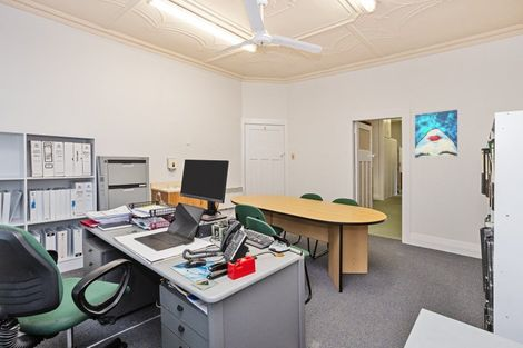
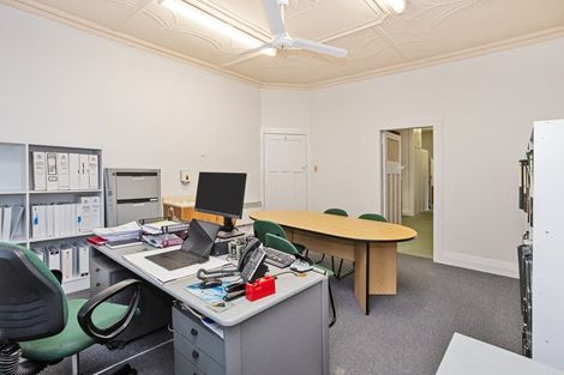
- wall art [414,109,458,159]
